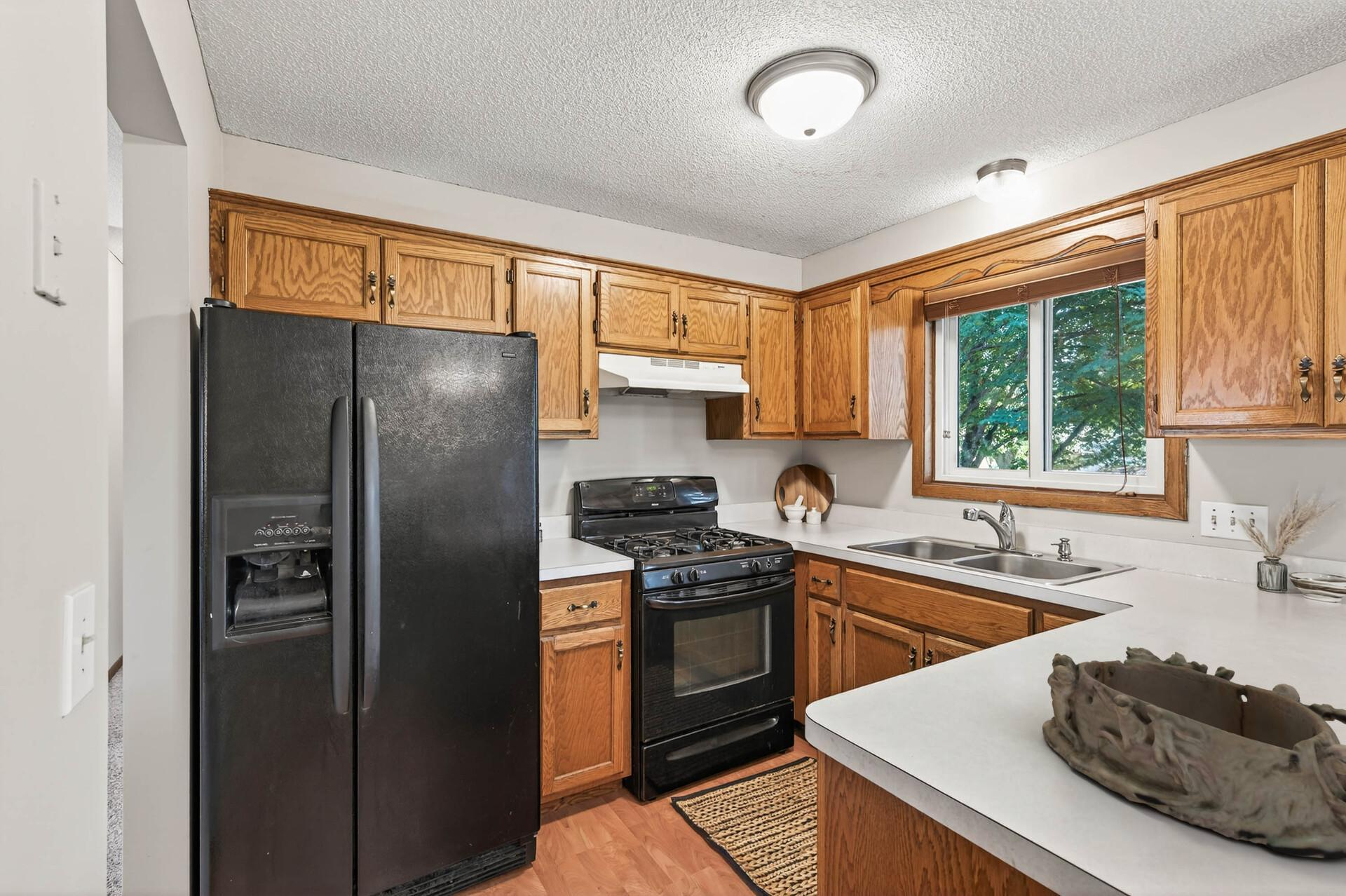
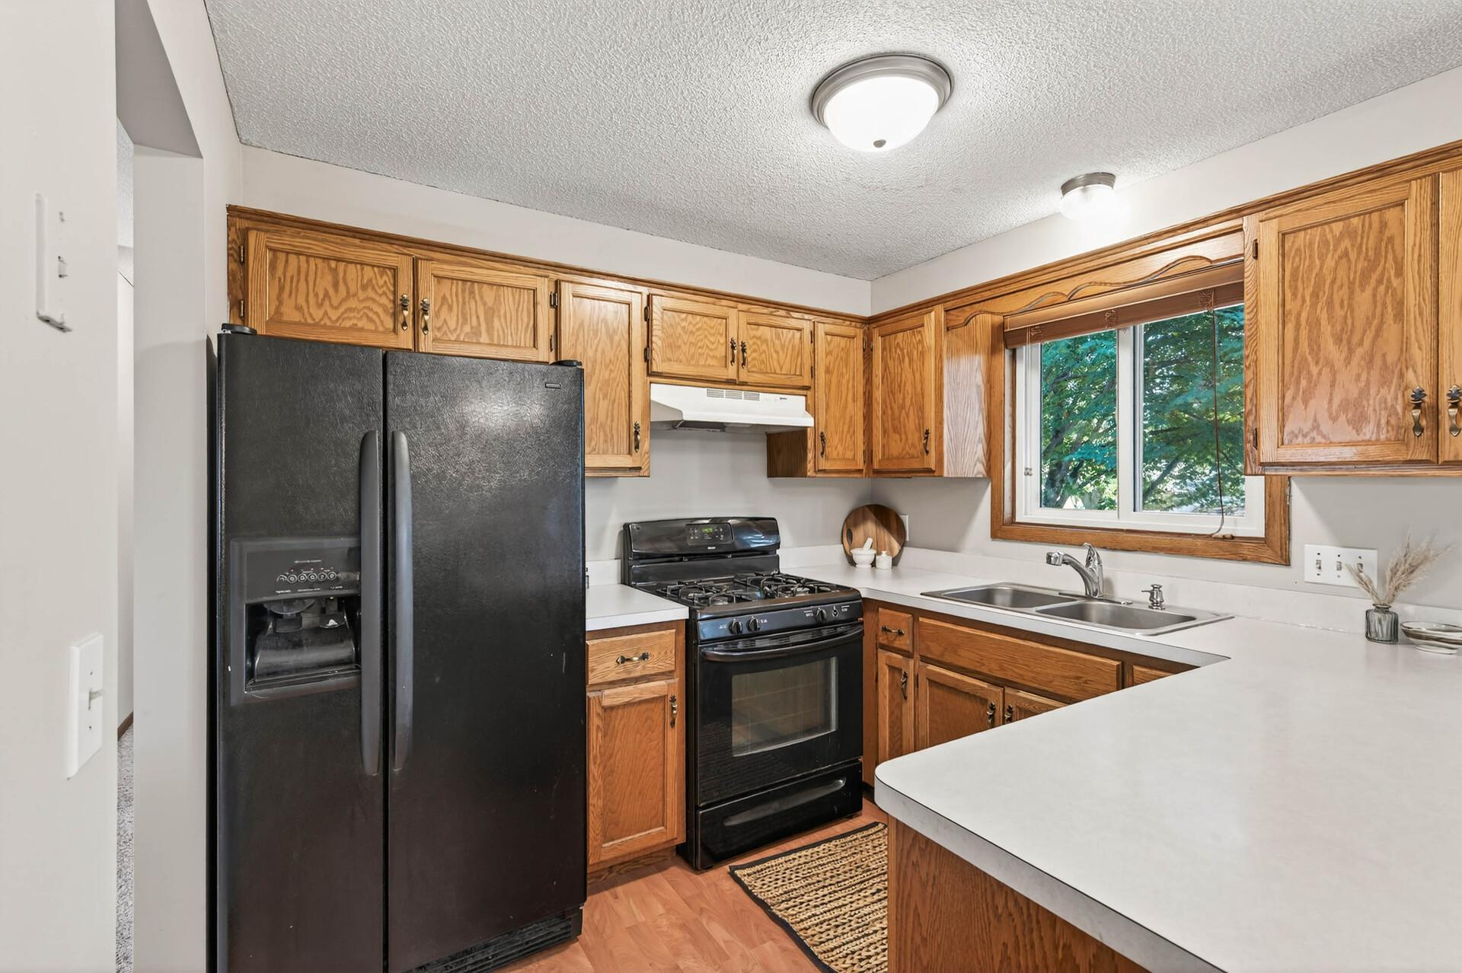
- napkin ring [1042,646,1346,860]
